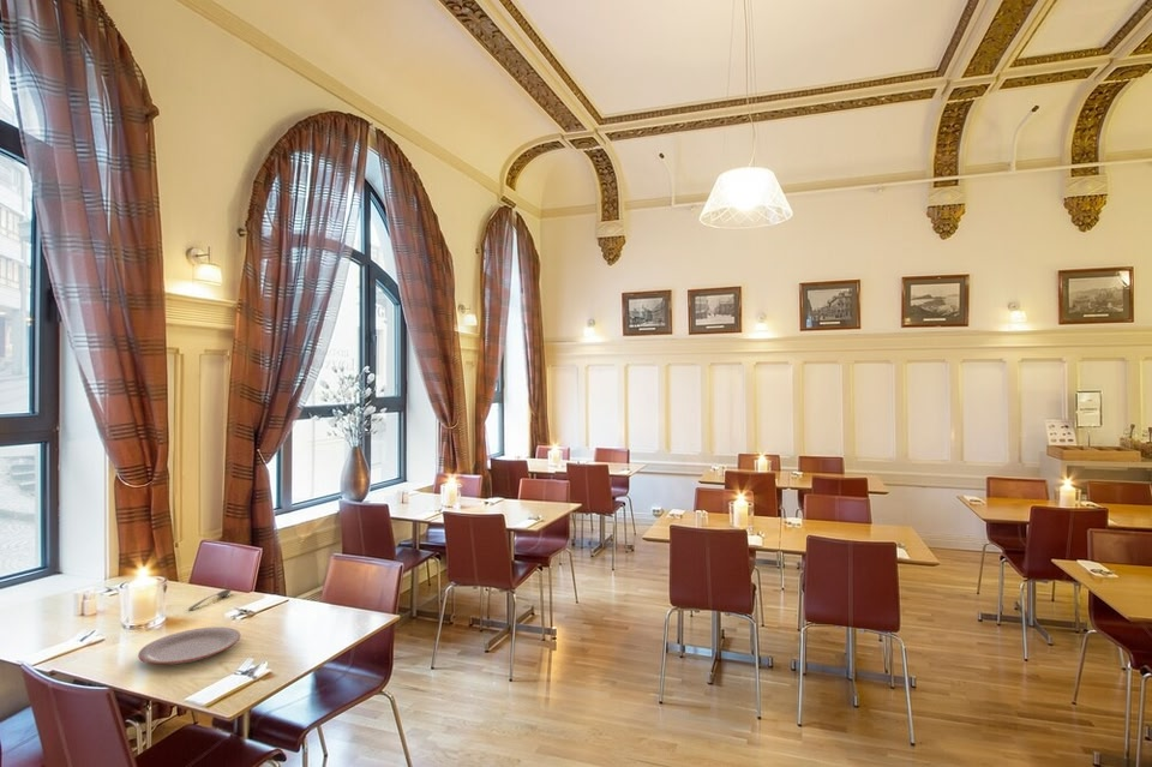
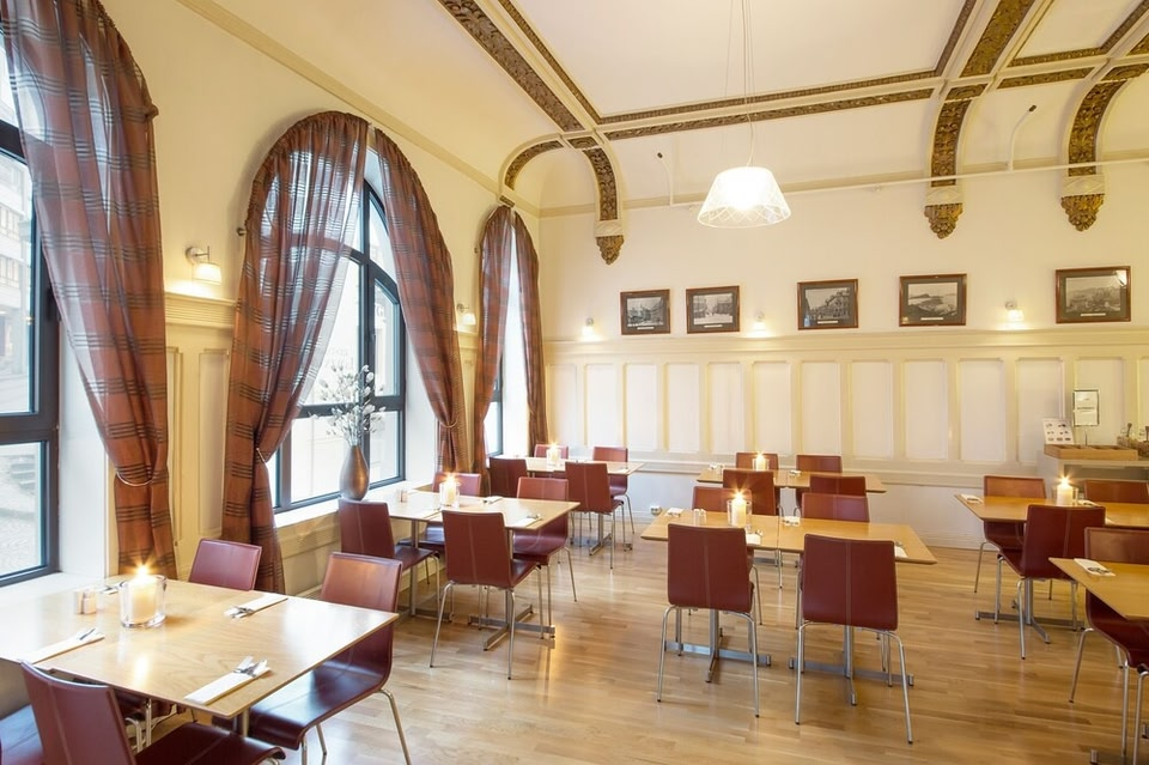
- plate [137,625,241,665]
- soupspoon [187,588,233,611]
